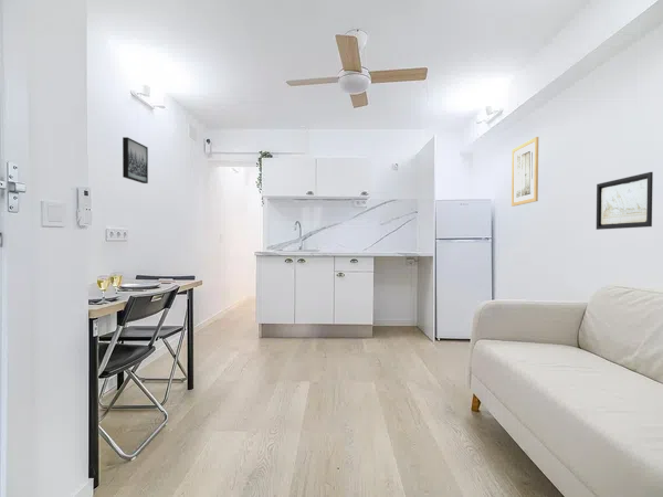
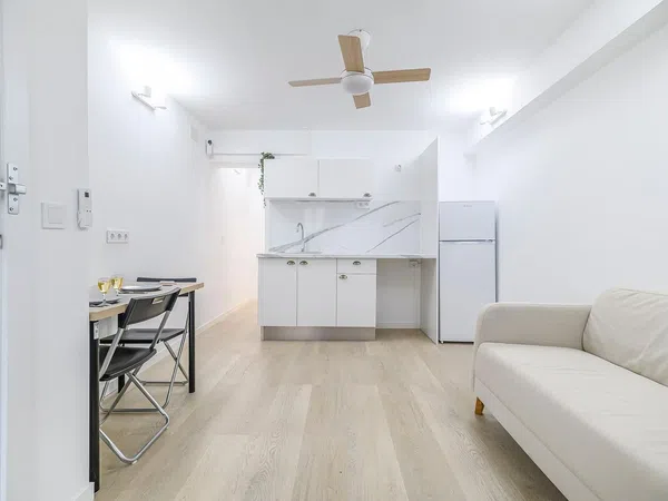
- wall art [122,136,149,184]
- wall art [511,136,539,208]
- wall art [596,171,654,231]
